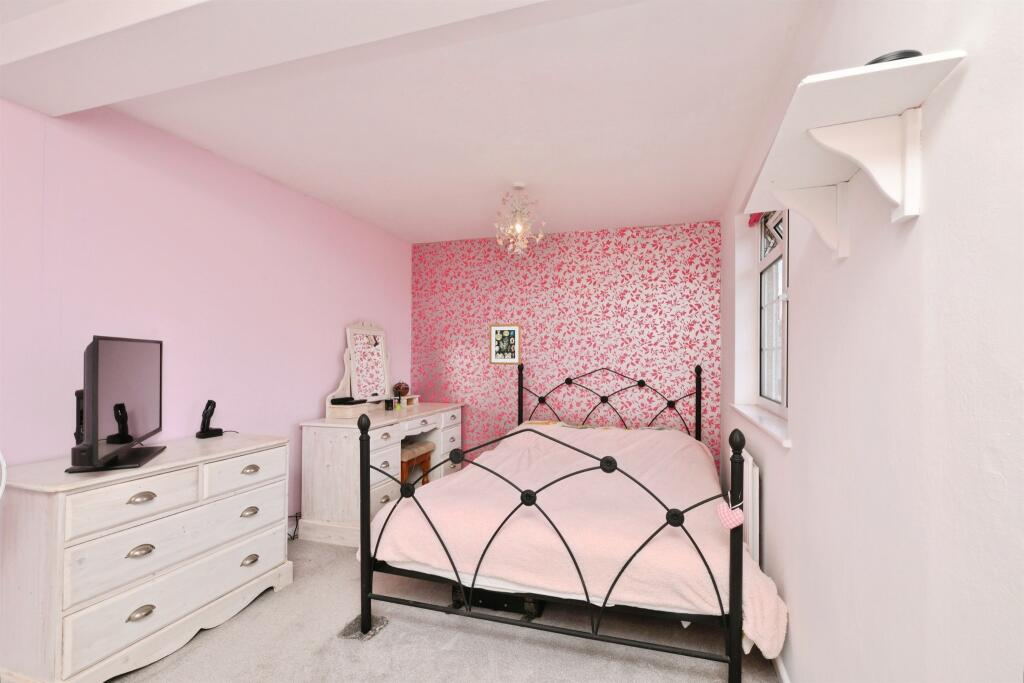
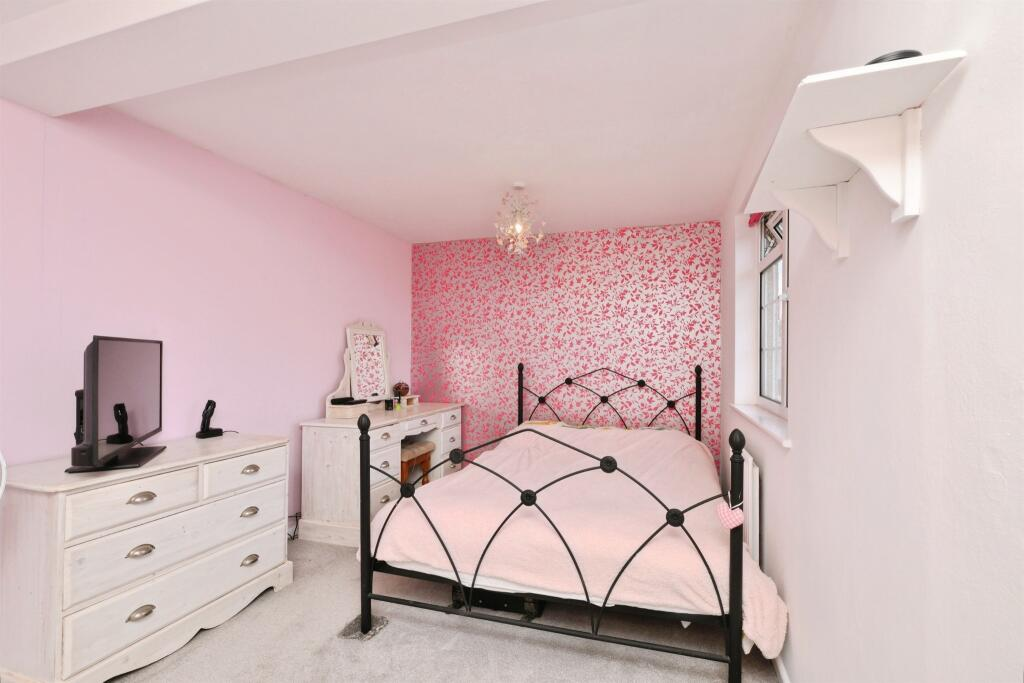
- wall art [489,323,522,366]
